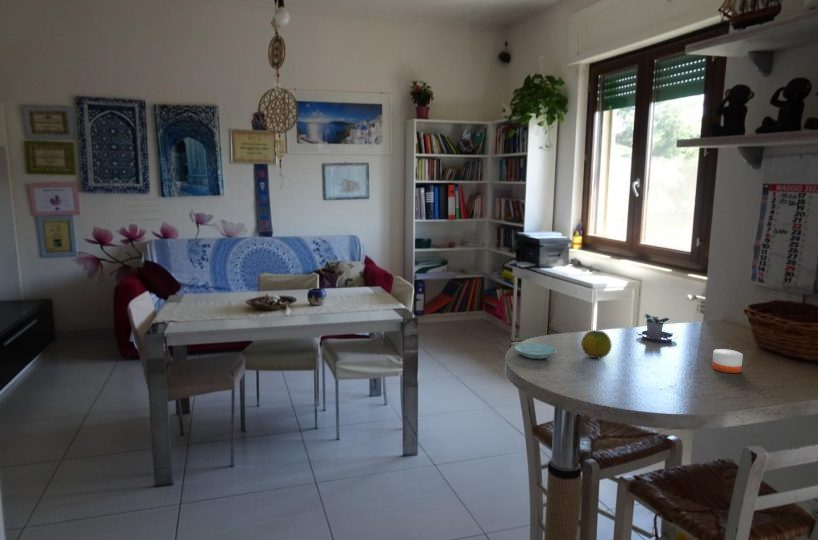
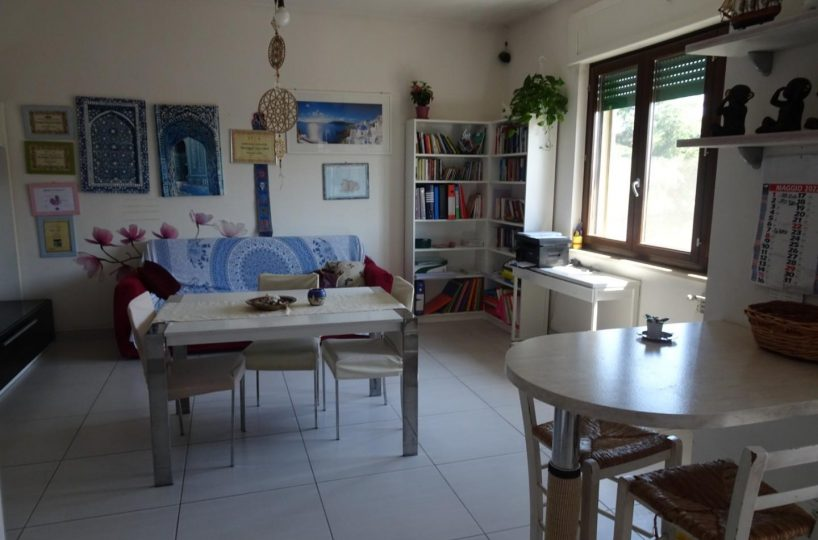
- fruit [580,329,613,359]
- saucer [514,342,558,360]
- candle [711,345,744,374]
